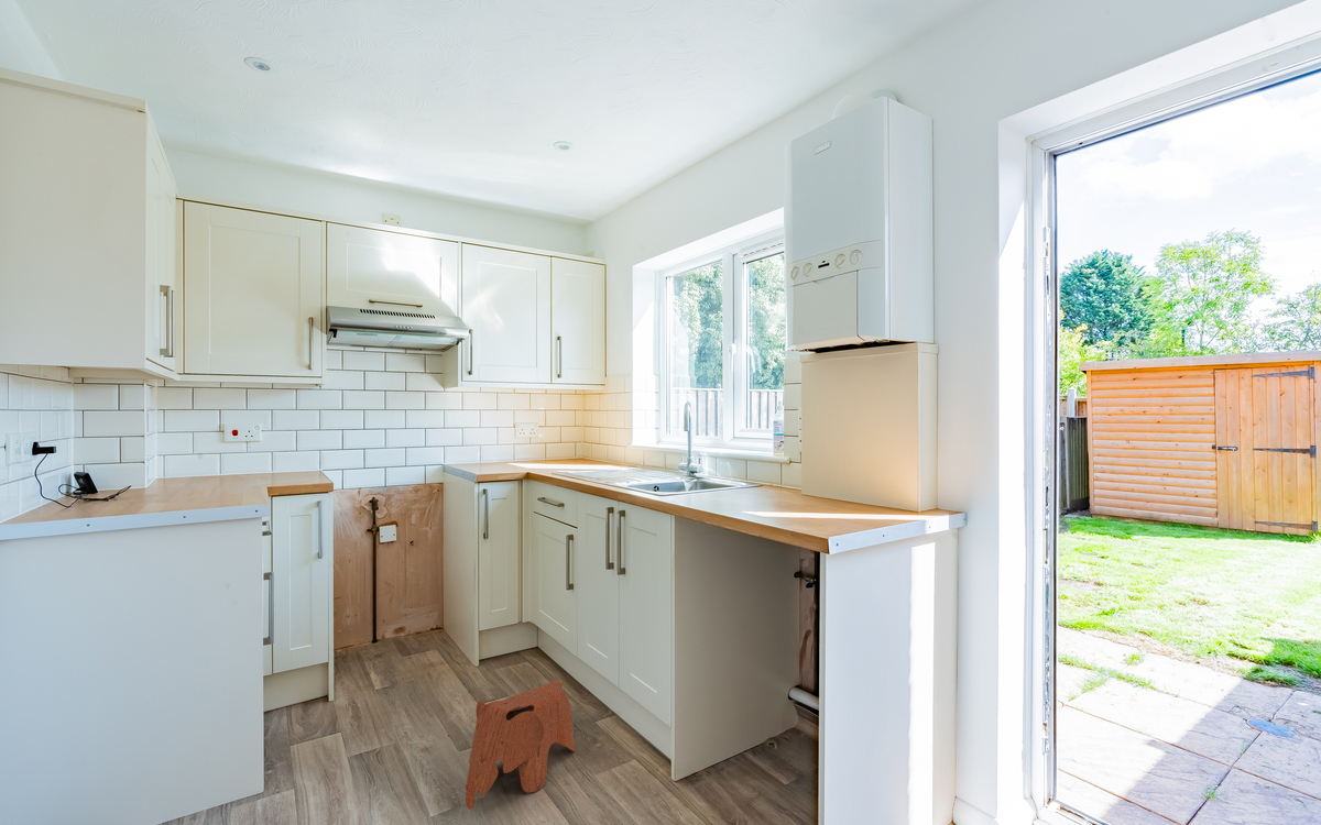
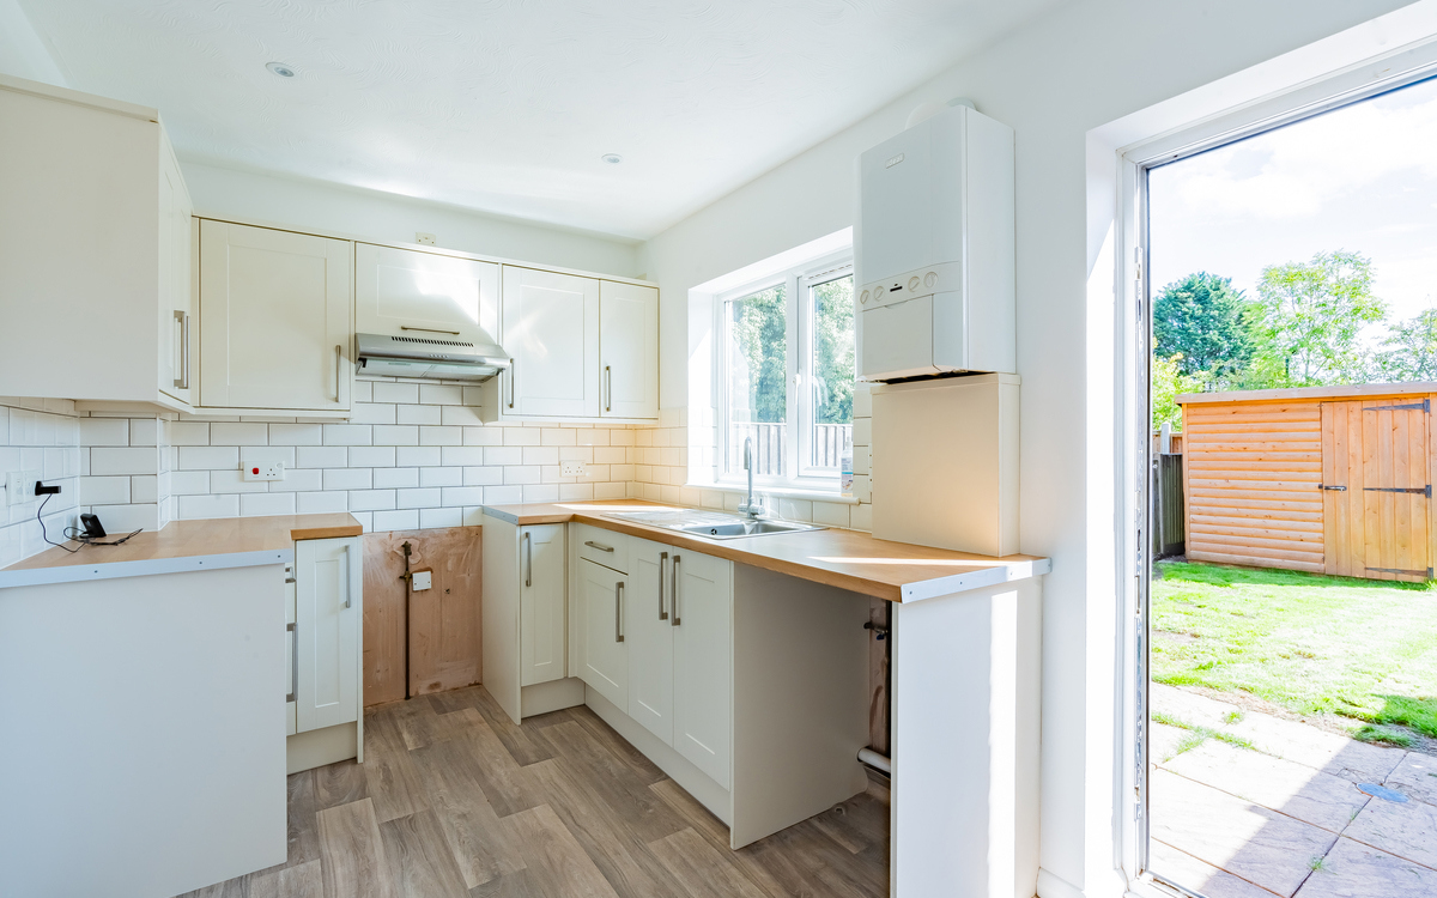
- toy elephant [465,680,576,811]
